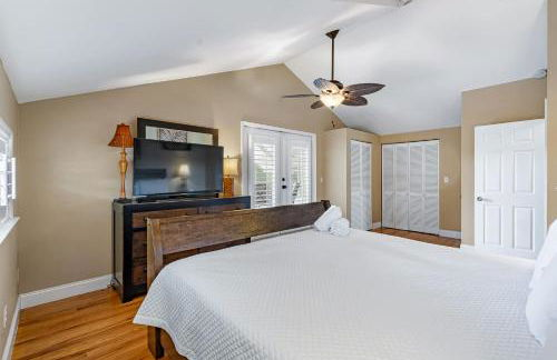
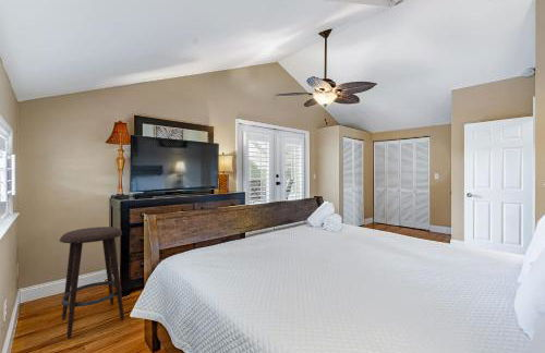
+ stool [59,226,125,340]
